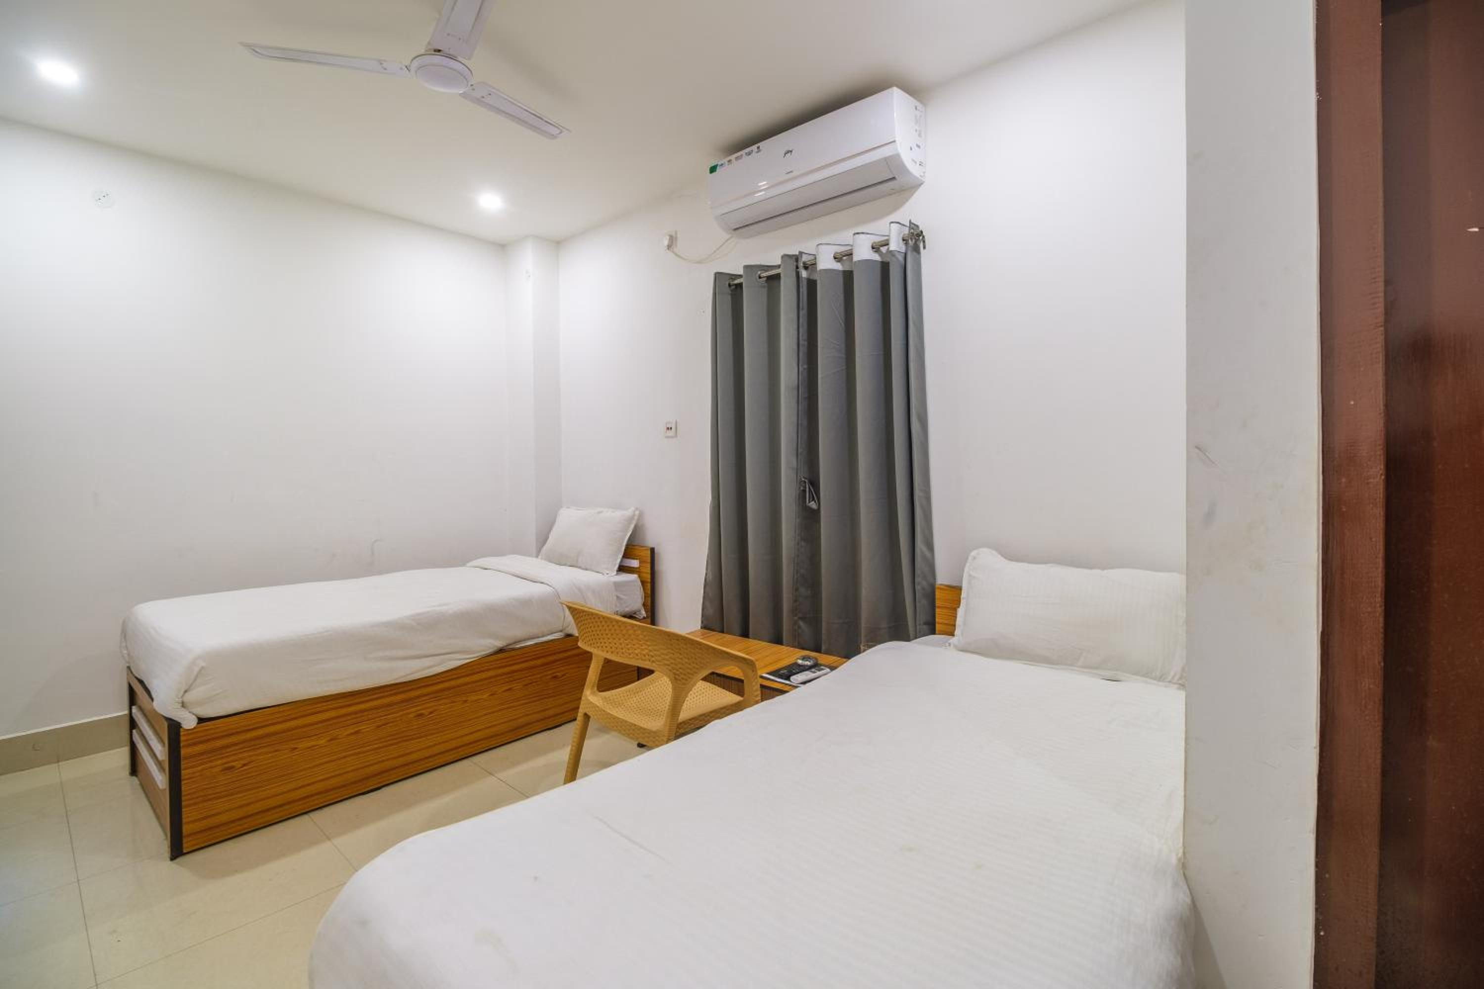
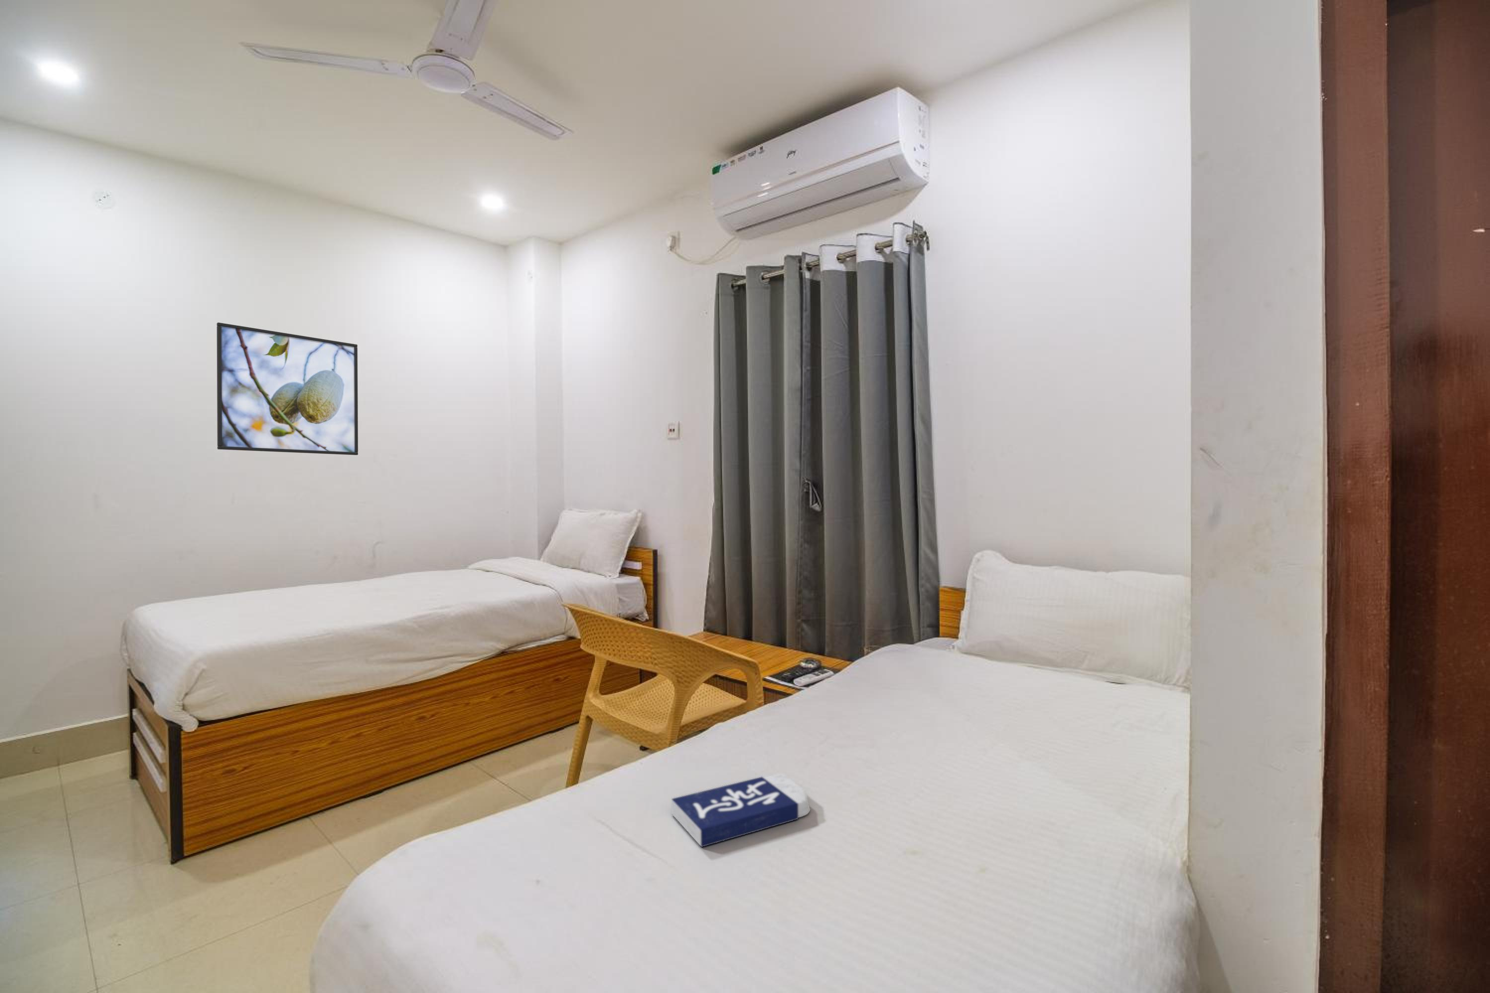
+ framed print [216,323,358,455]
+ book [671,772,812,848]
